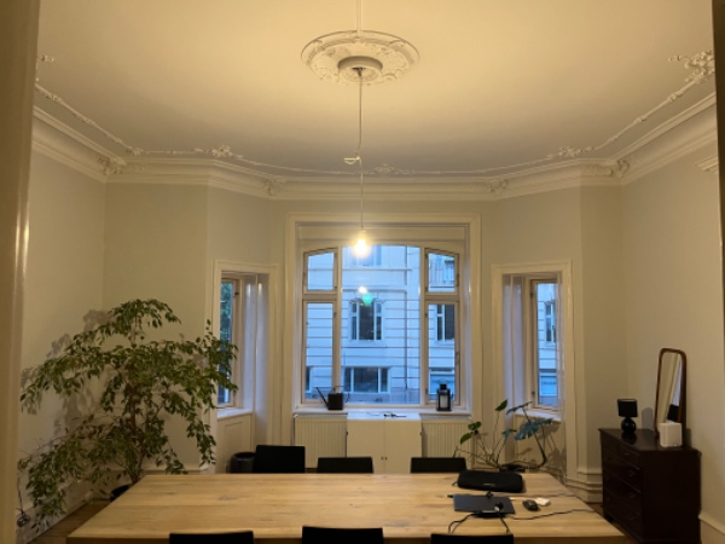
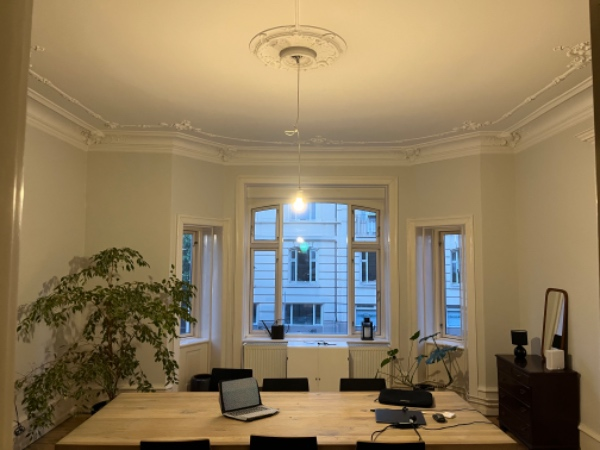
+ laptop [218,376,280,421]
